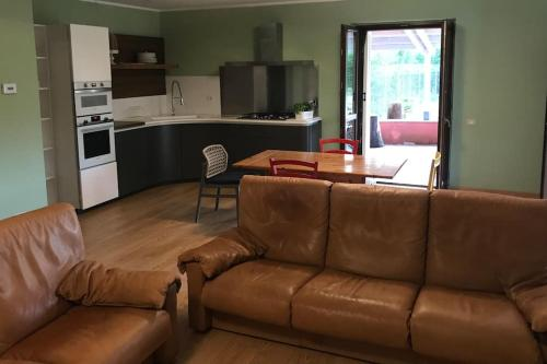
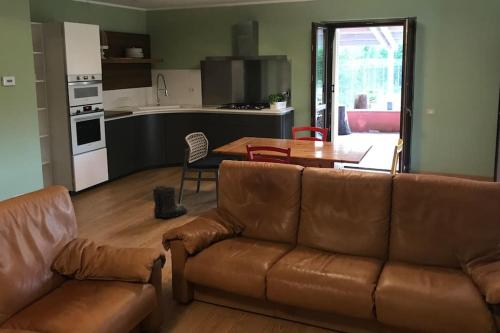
+ boots [152,185,188,219]
